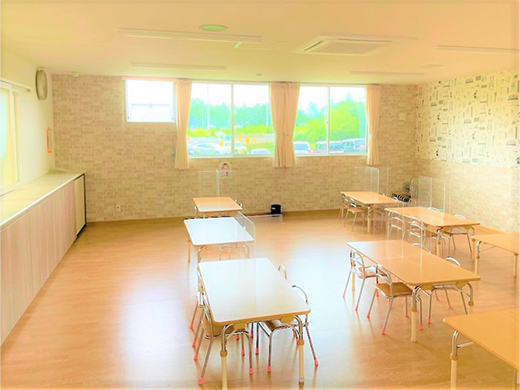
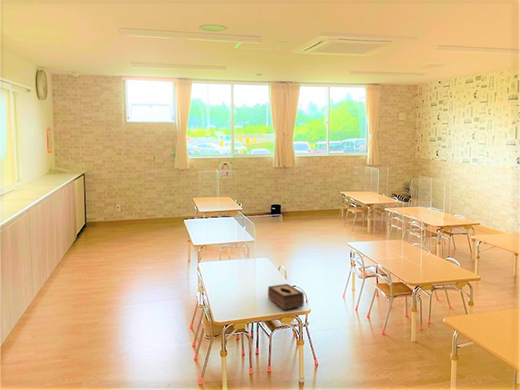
+ tissue box [267,283,305,311]
